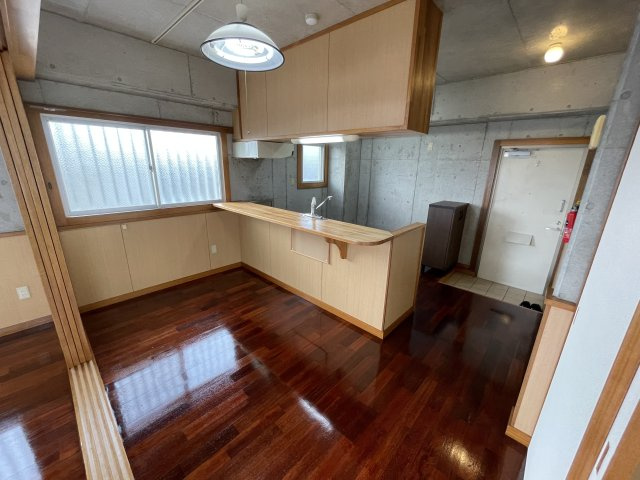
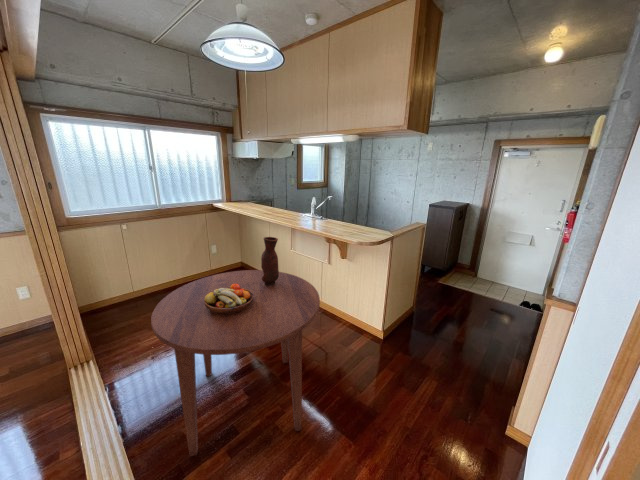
+ dining table [150,269,321,457]
+ fruit bowl [204,284,254,314]
+ vase [260,236,280,286]
